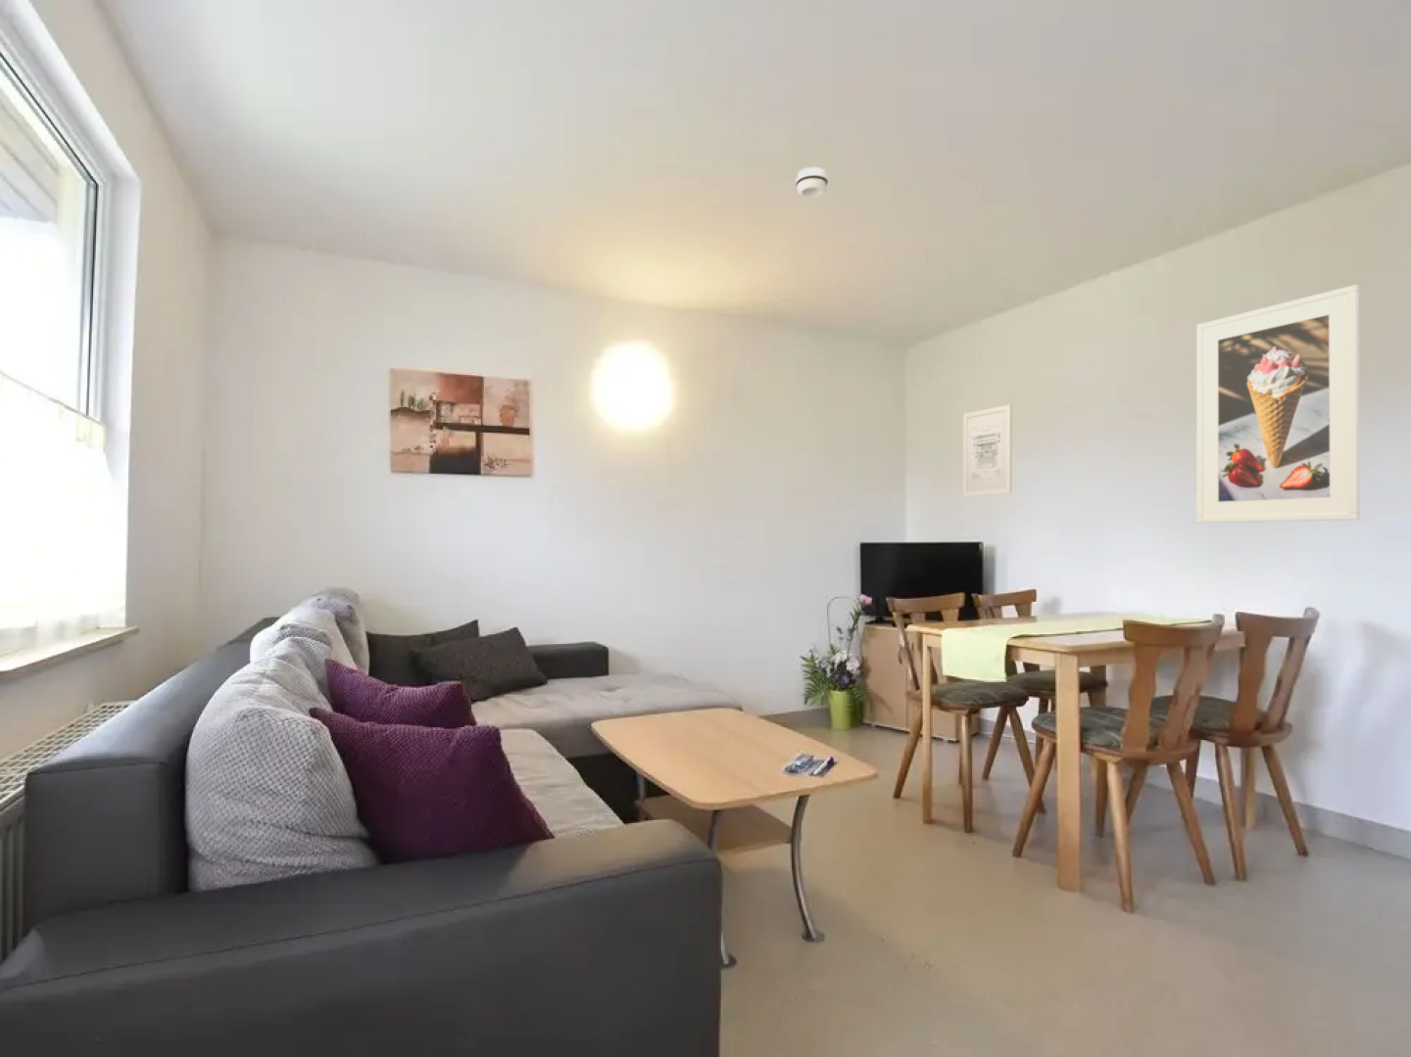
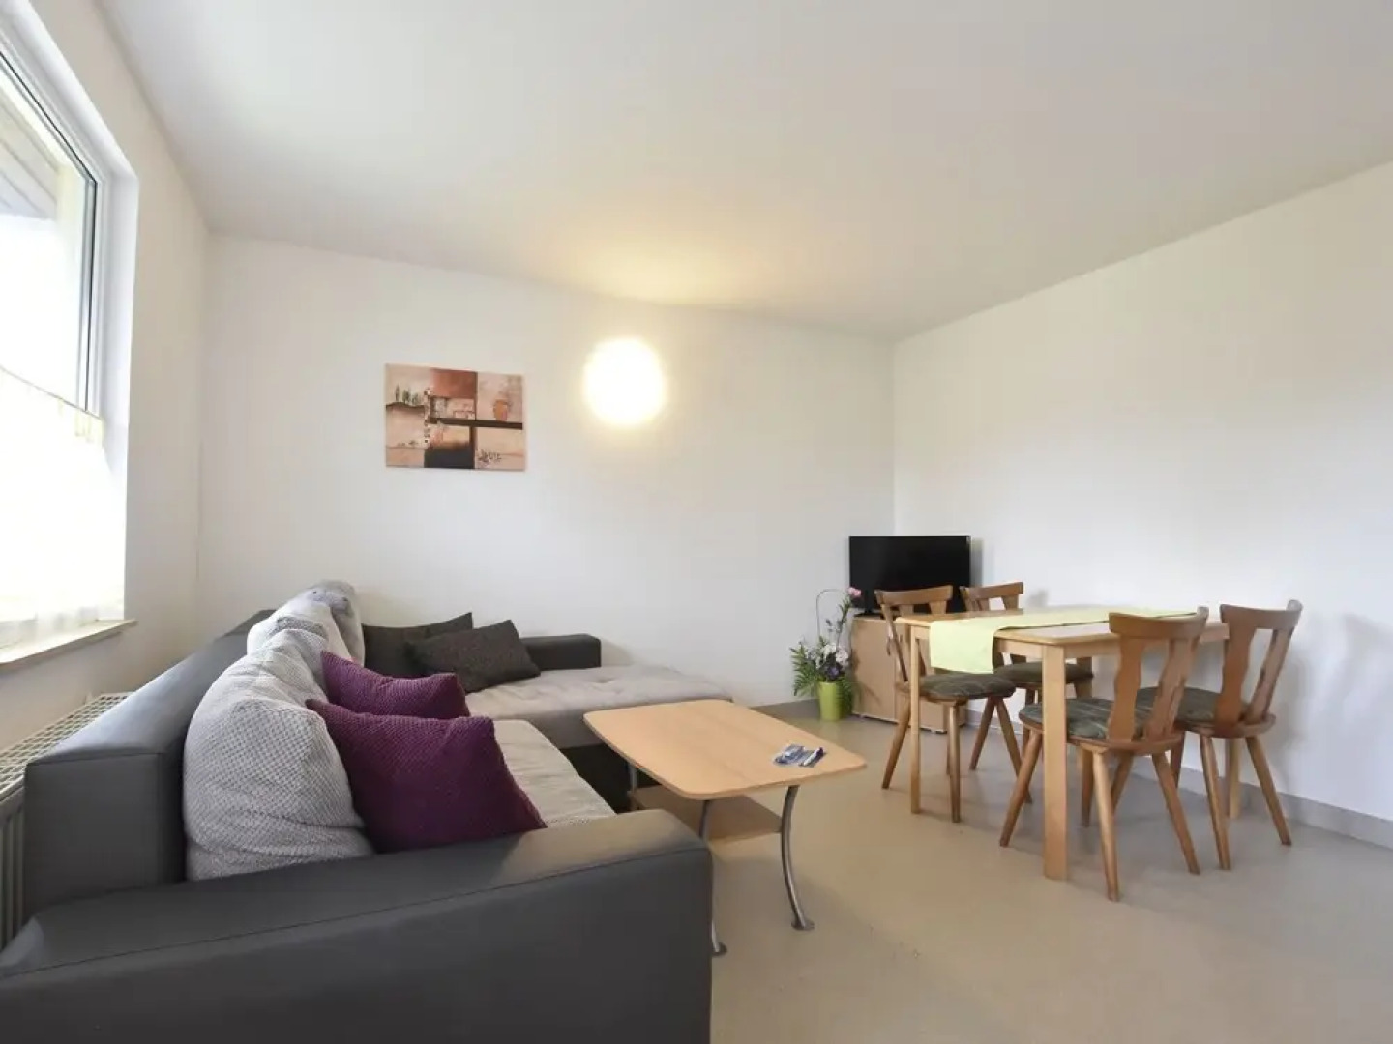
- smoke detector [794,167,829,199]
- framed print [1195,284,1361,524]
- wall art [962,403,1013,499]
